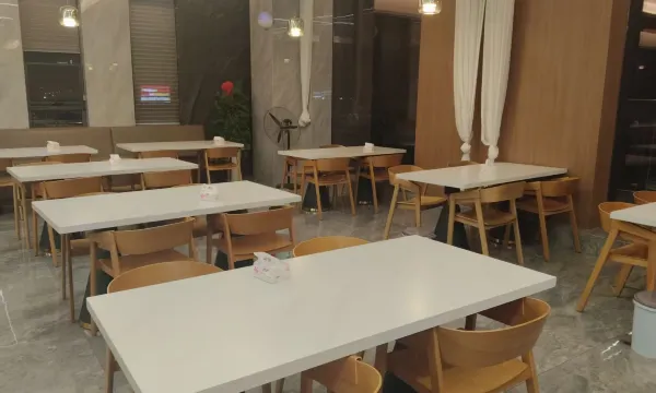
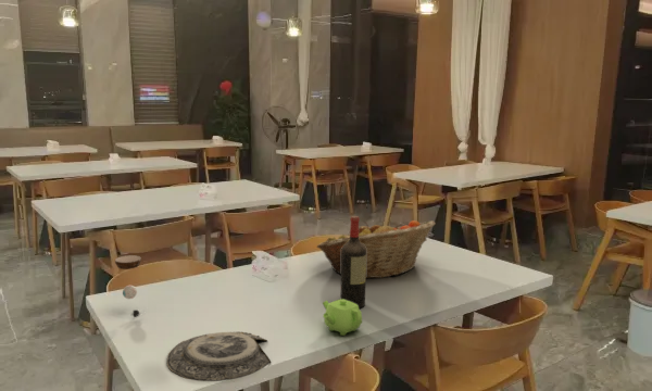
+ fruit basket [315,219,437,279]
+ jar [114,254,142,318]
+ wine bottle [339,215,367,310]
+ plate [166,331,272,382]
+ teapot [322,299,363,337]
